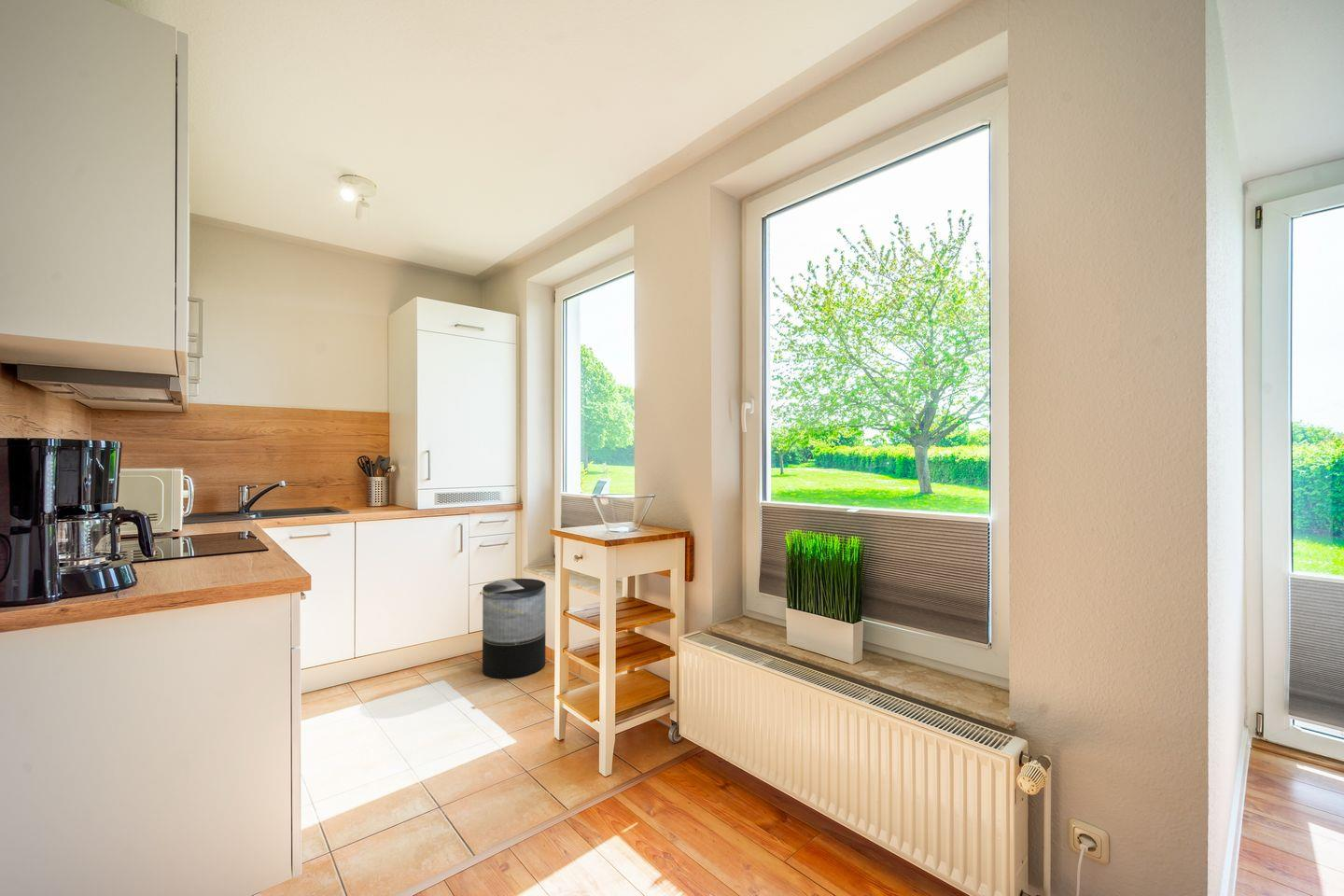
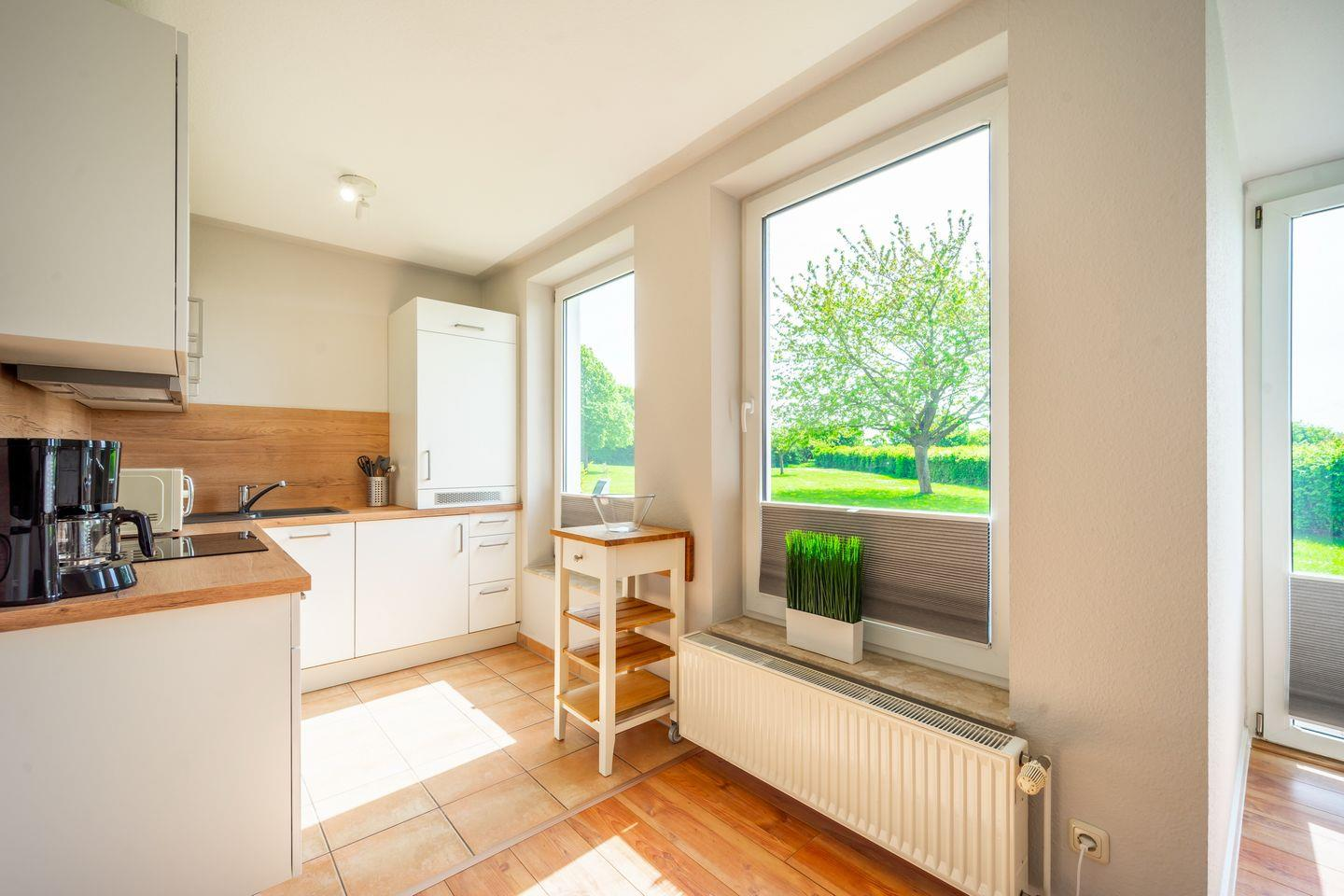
- trash can [482,578,547,680]
